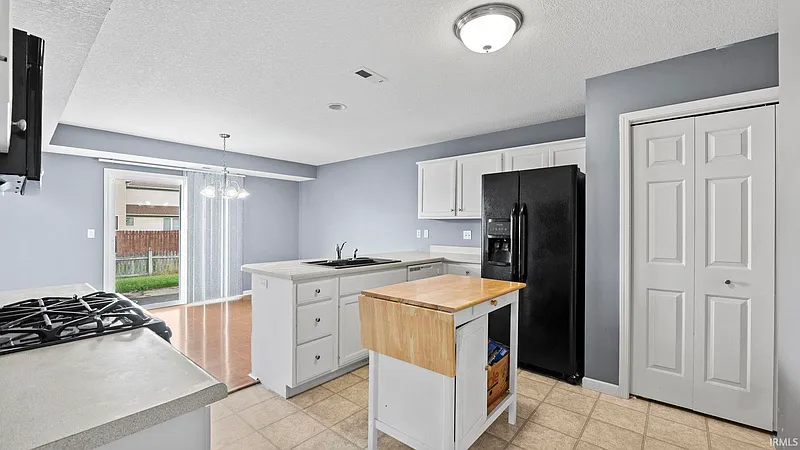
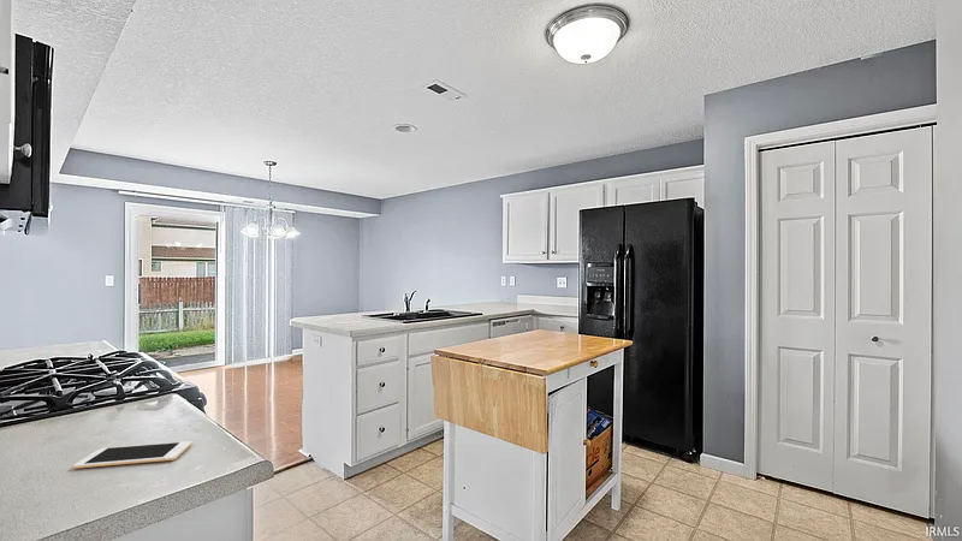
+ cell phone [72,440,192,470]
